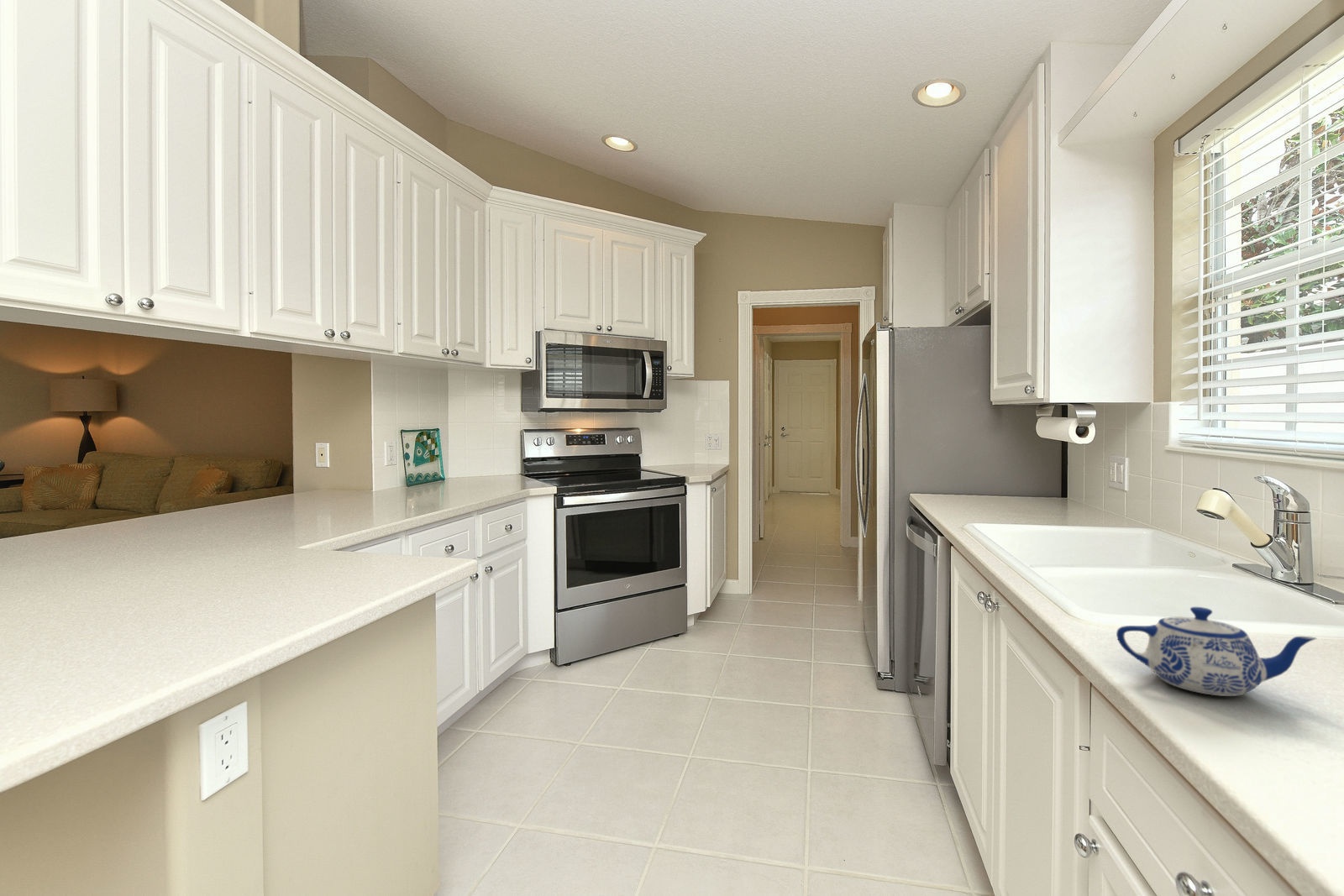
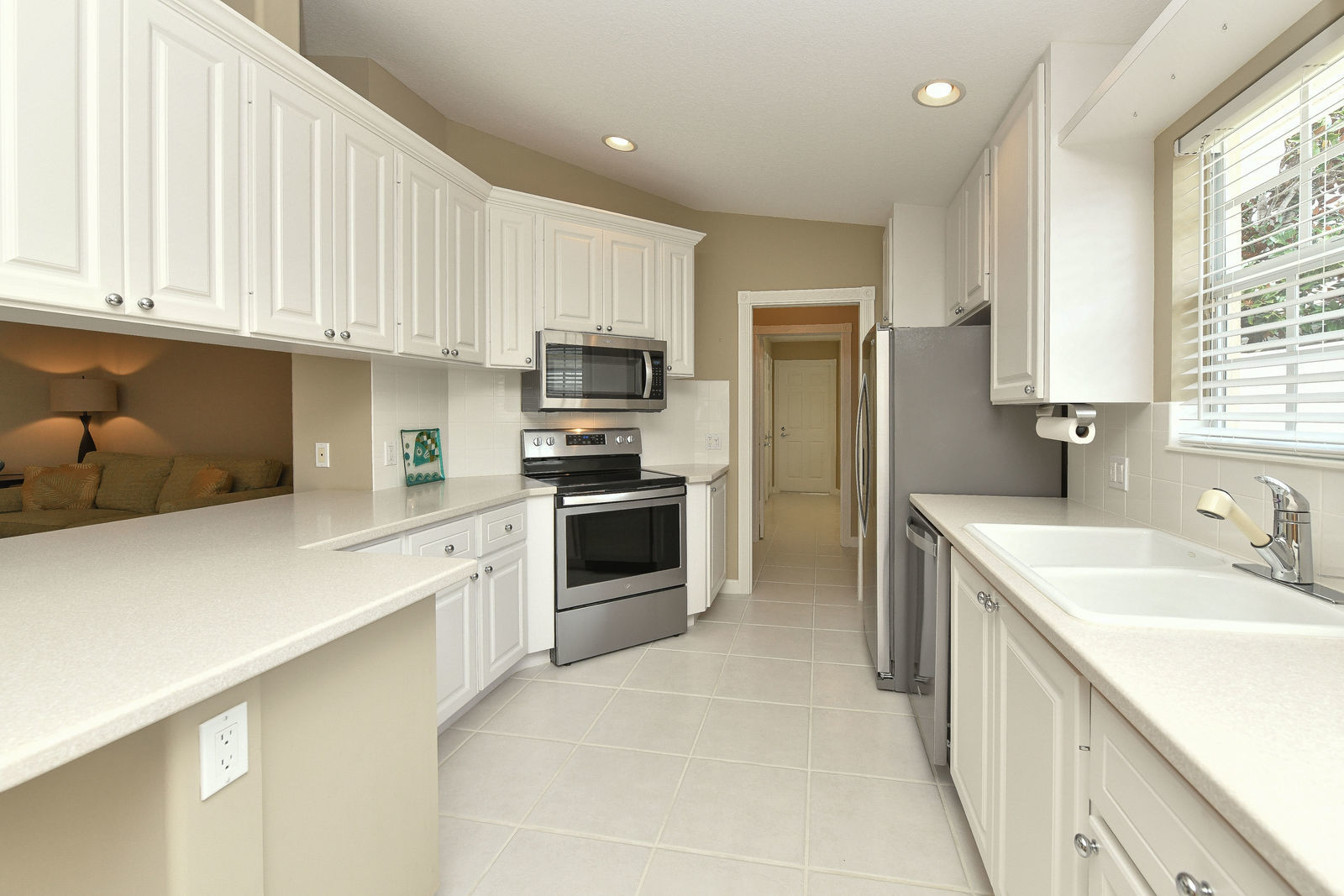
- teapot [1116,606,1317,697]
